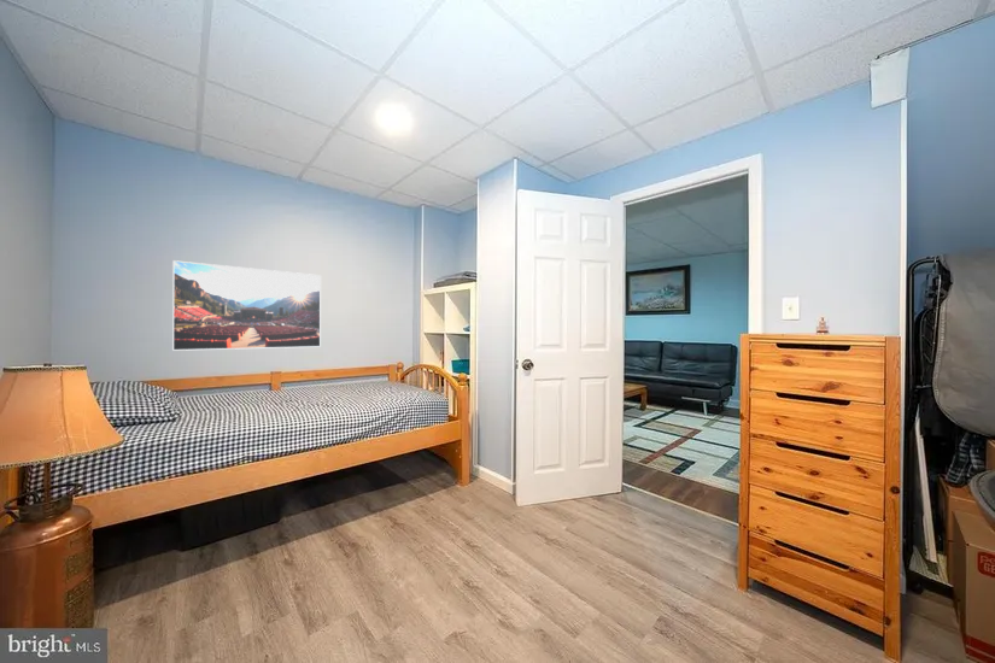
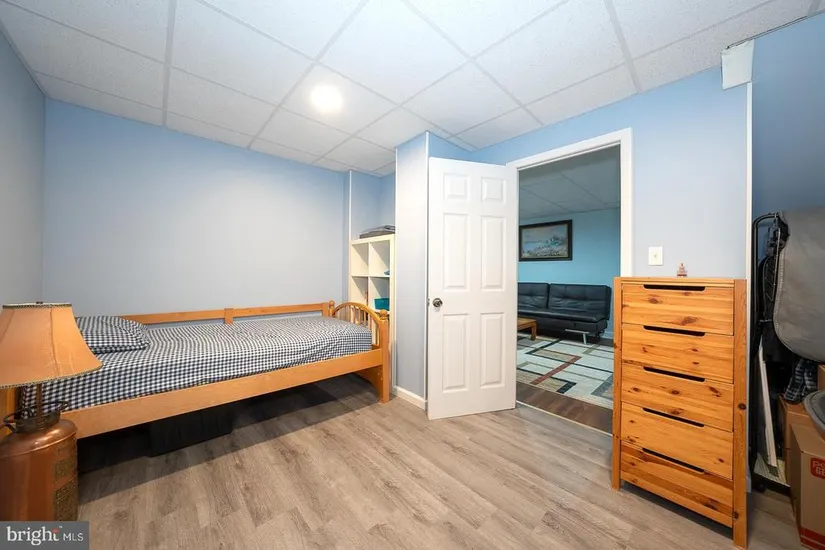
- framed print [171,259,322,352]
